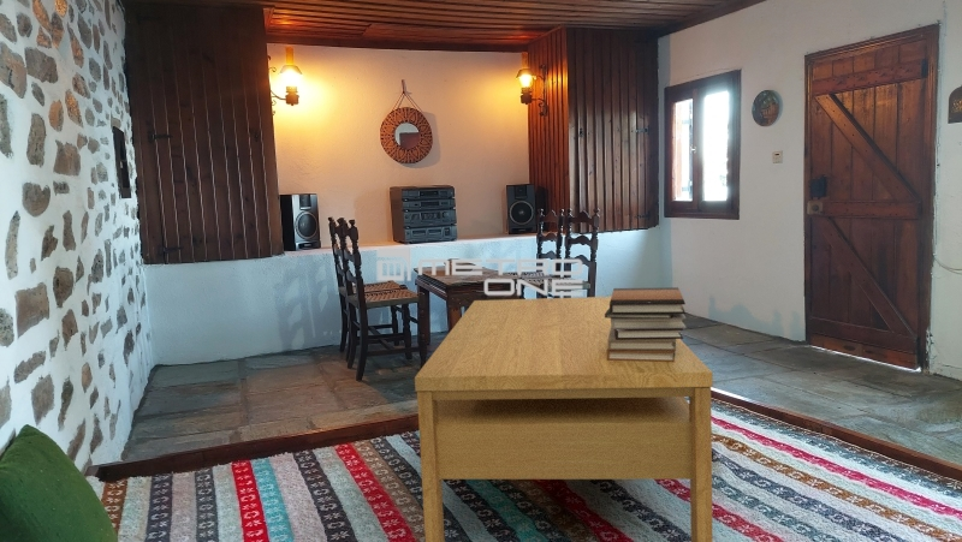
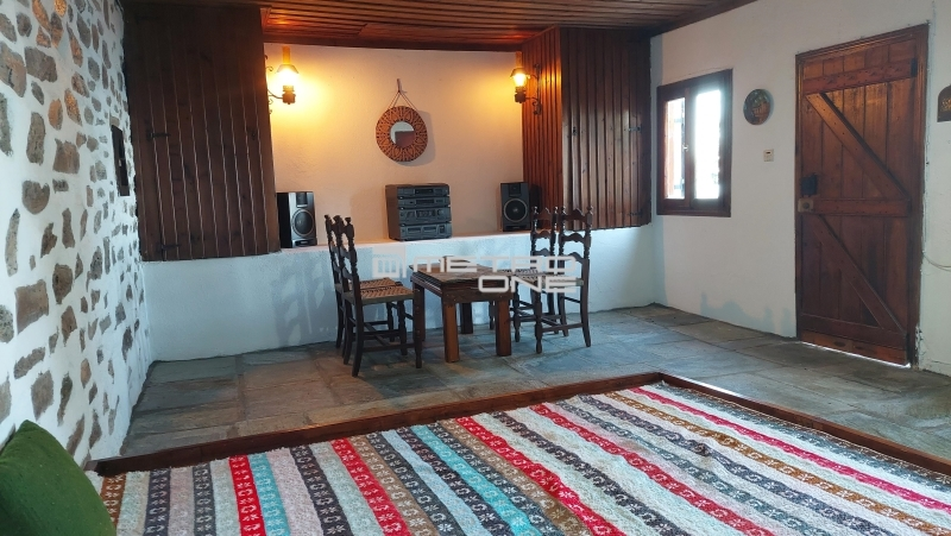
- coffee table [414,296,714,542]
- book stack [605,286,688,362]
